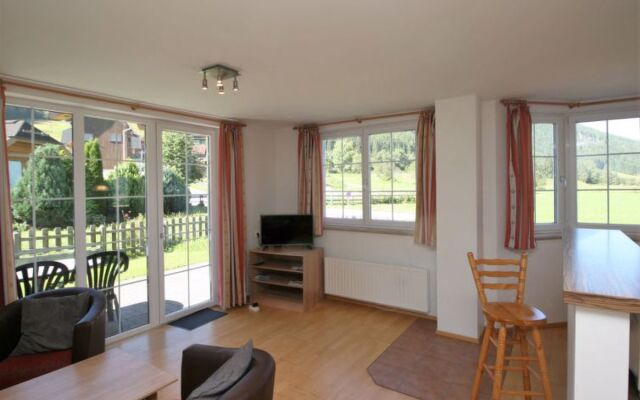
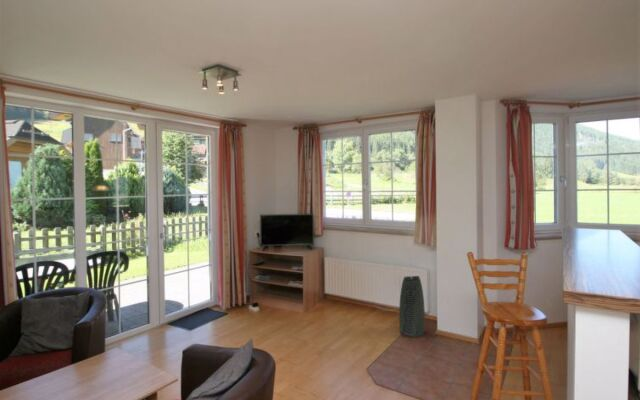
+ air purifier [398,275,426,339]
